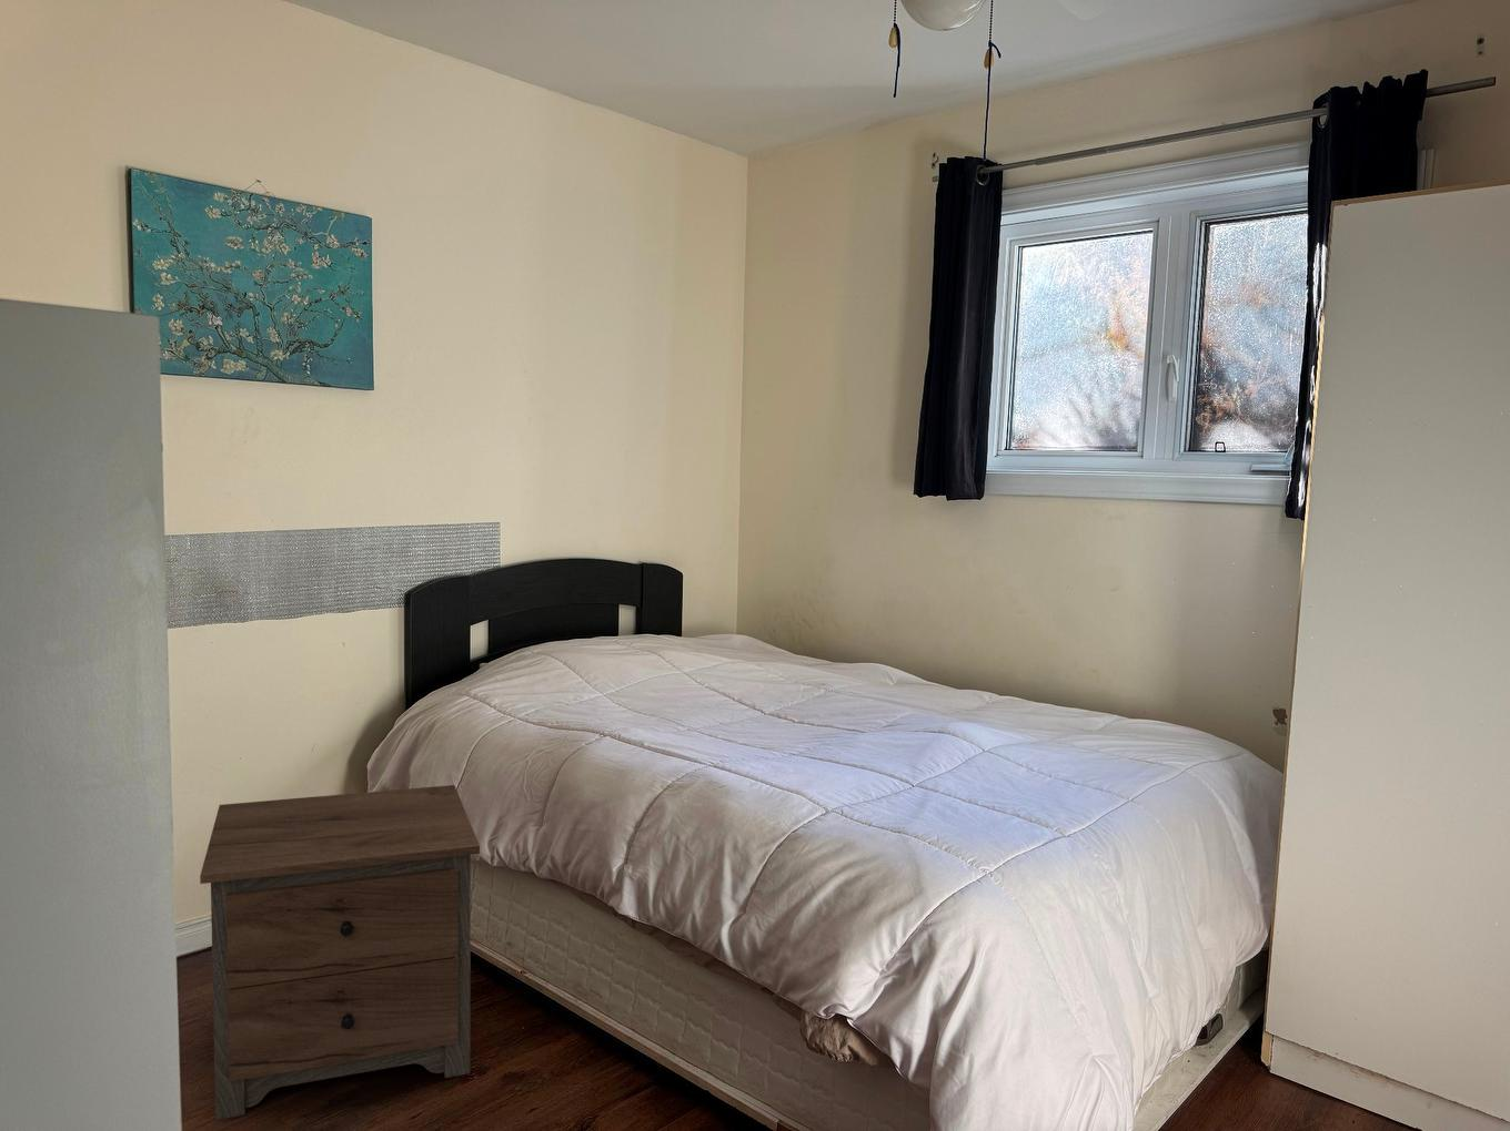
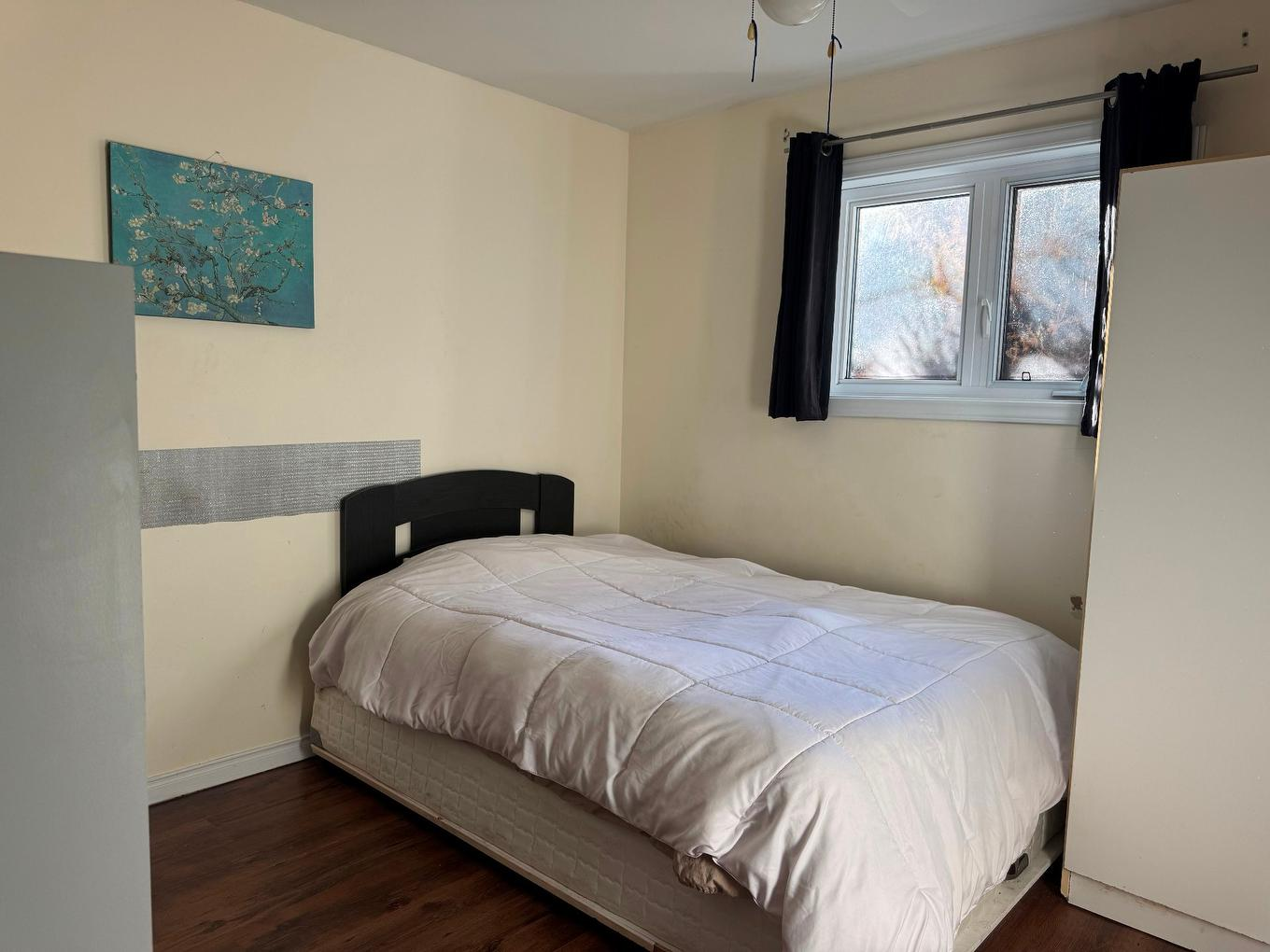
- nightstand [199,784,480,1121]
